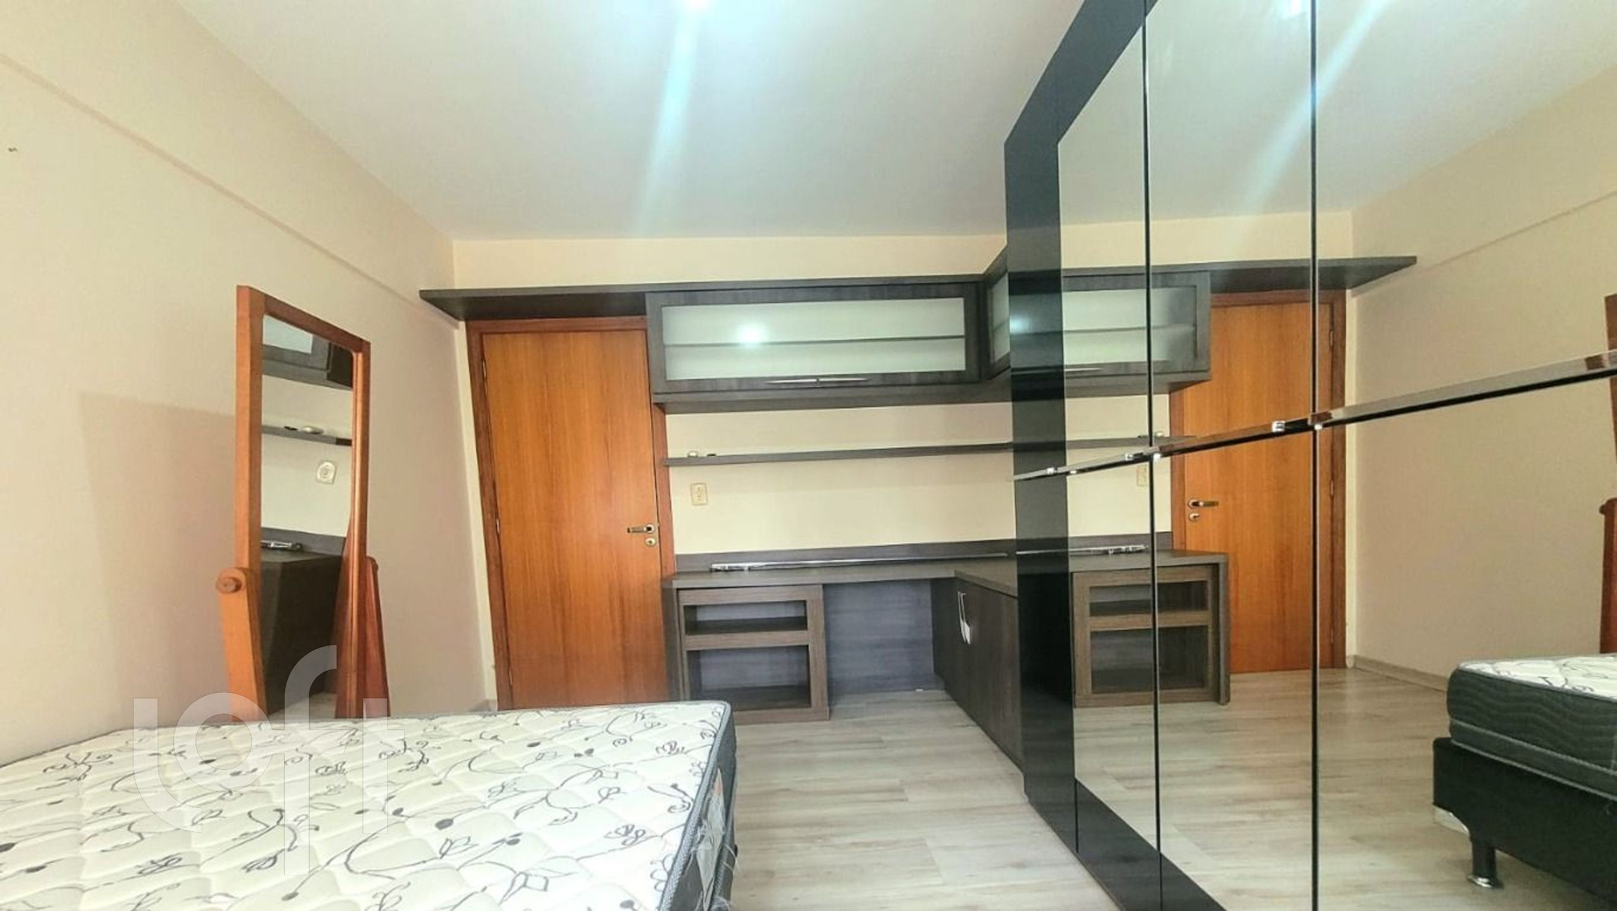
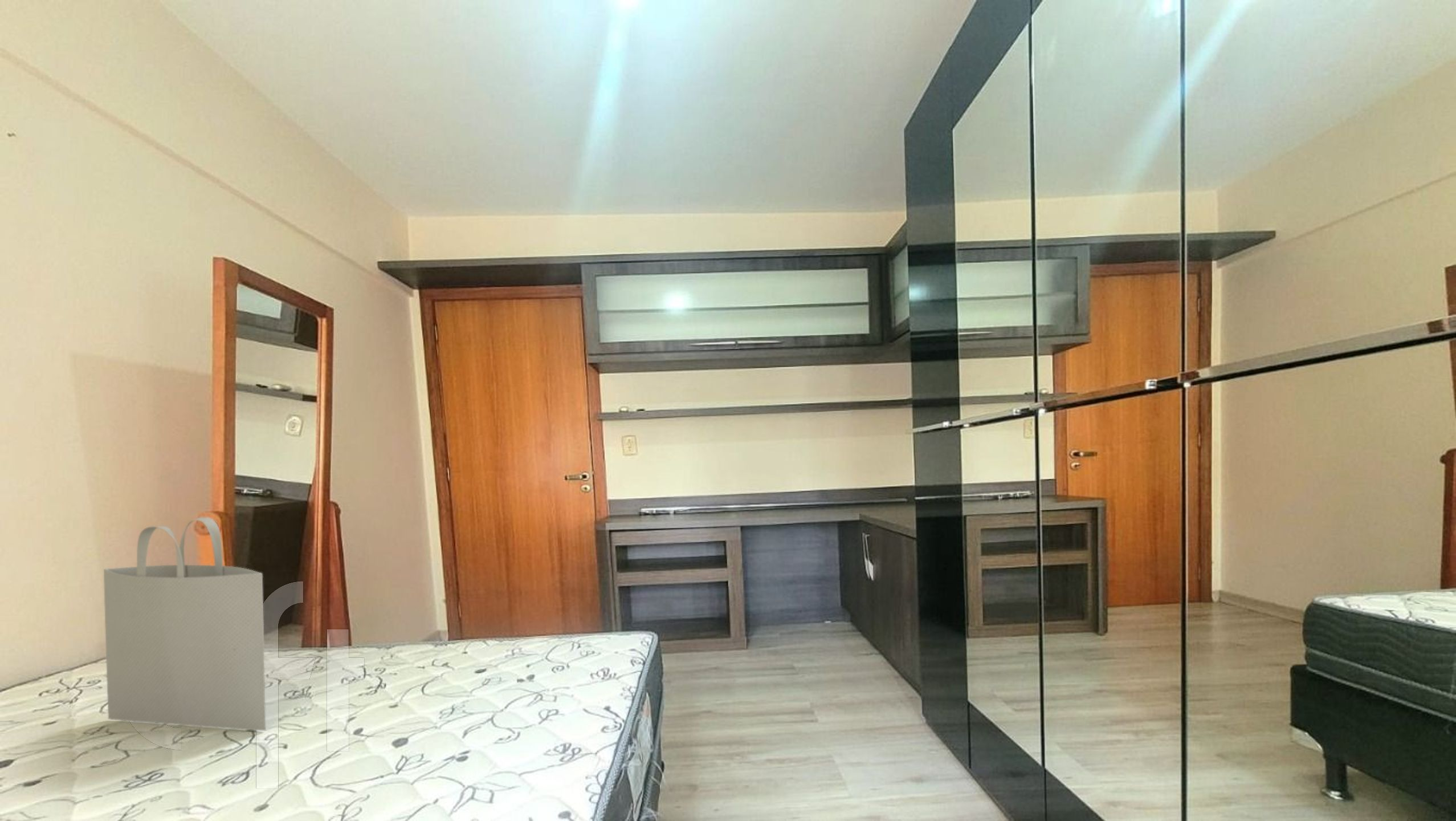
+ tote bag [103,517,266,731]
